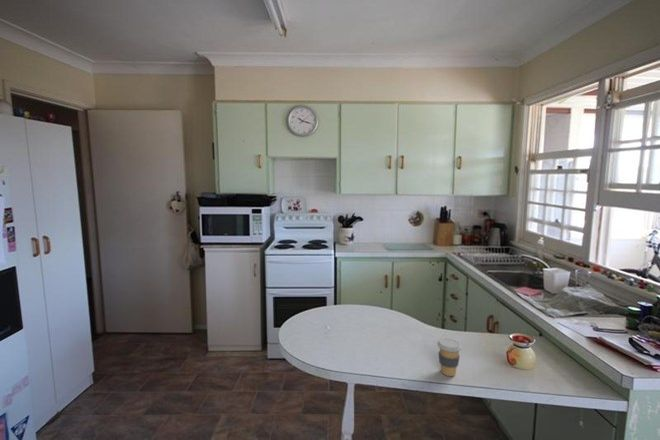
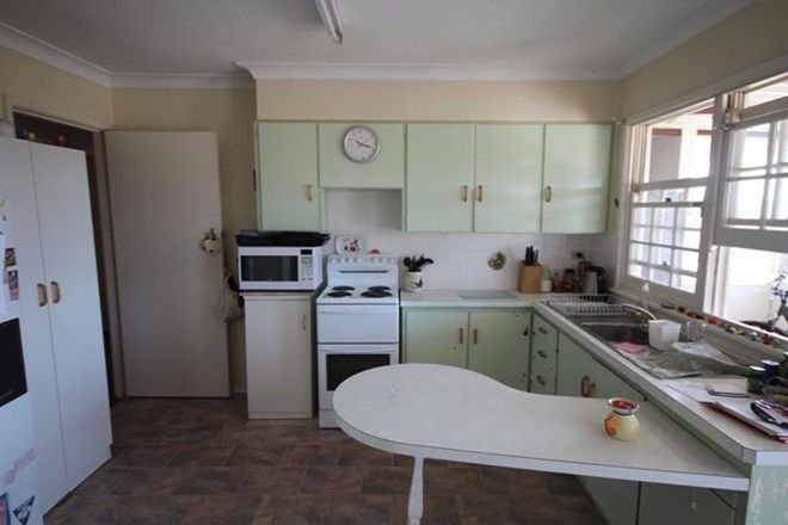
- coffee cup [436,337,463,377]
